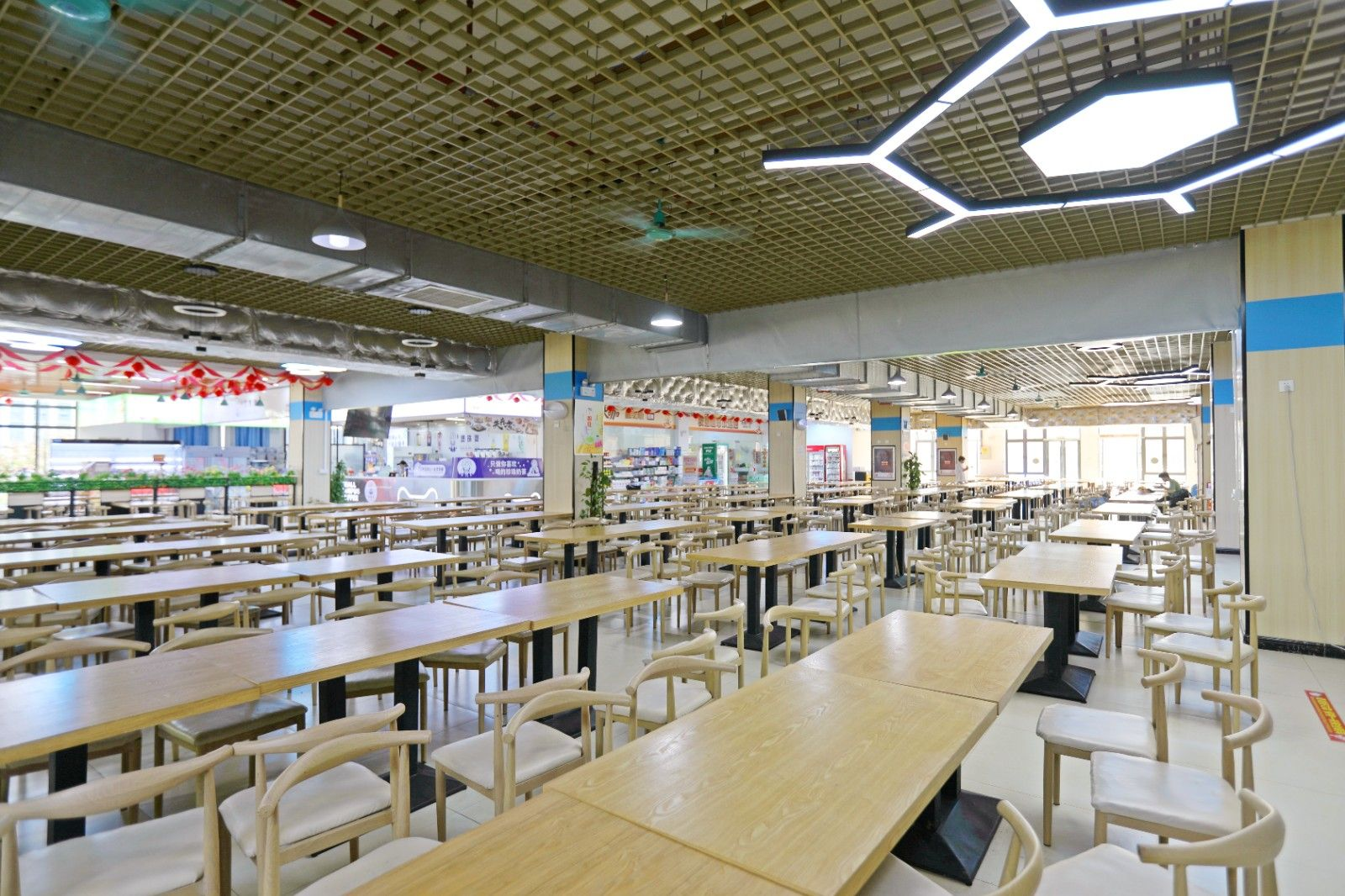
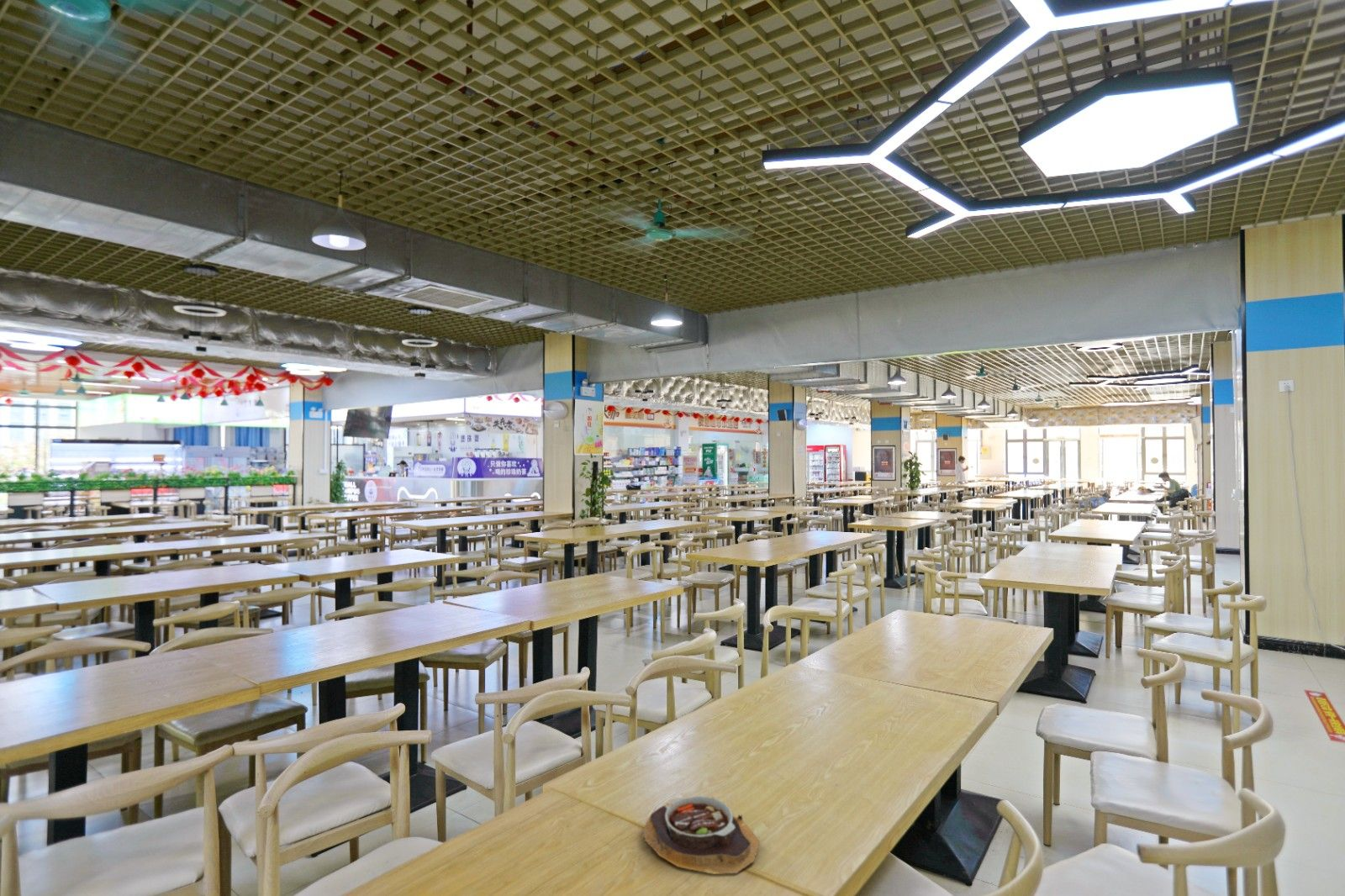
+ soup bowl [641,795,761,875]
